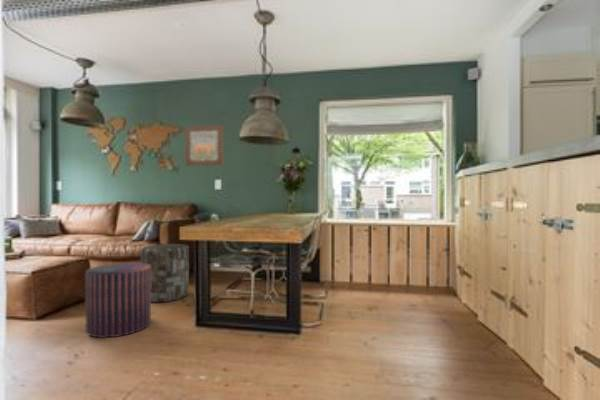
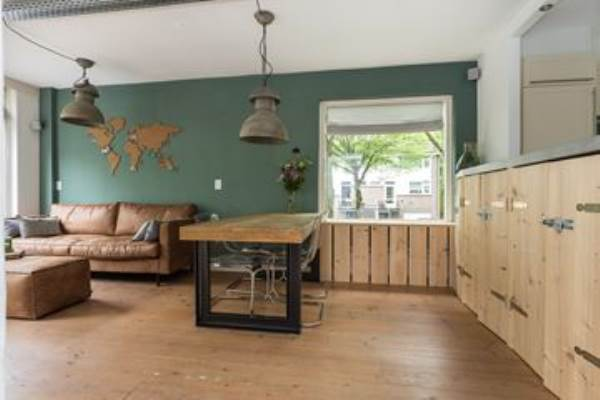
- wall art [184,124,224,167]
- stool [84,262,152,339]
- side table [140,243,190,303]
